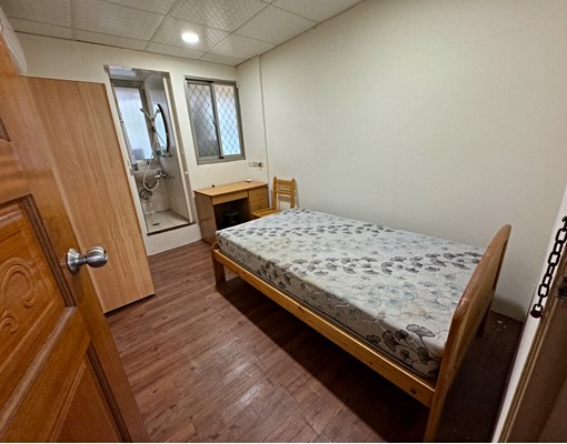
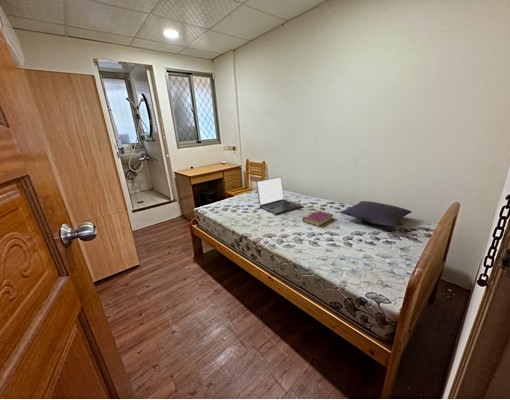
+ laptop [256,176,304,216]
+ book [301,210,334,228]
+ pillow [339,200,413,228]
